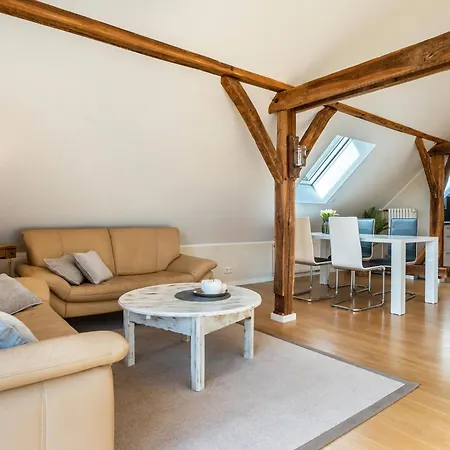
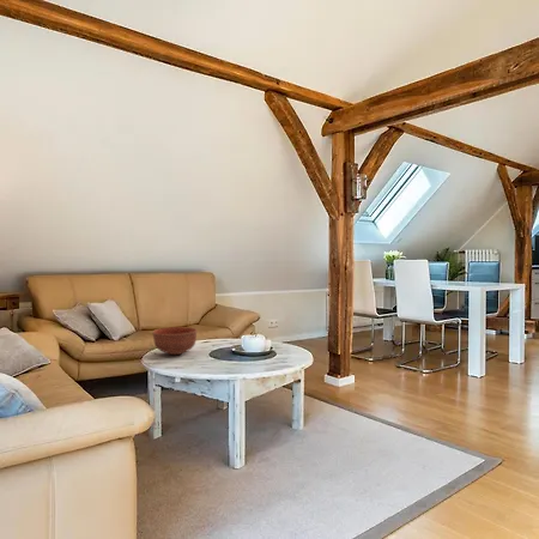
+ bowl [151,326,199,356]
